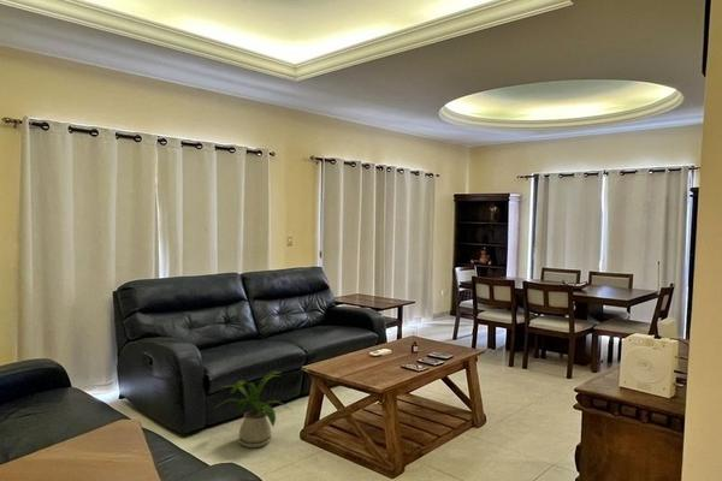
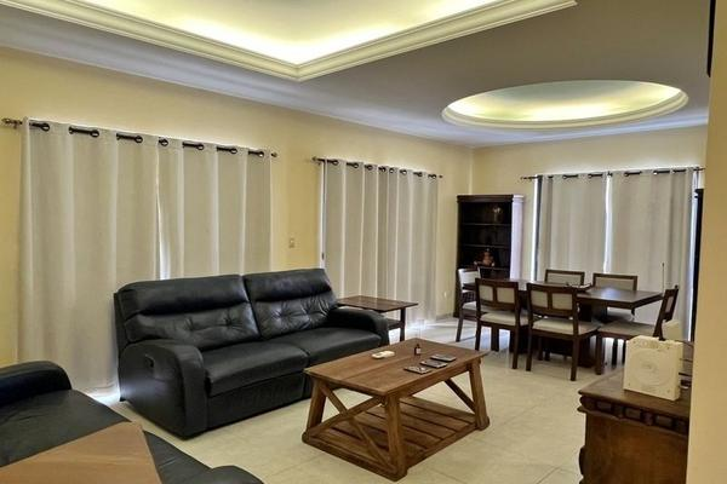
- house plant [212,370,292,449]
